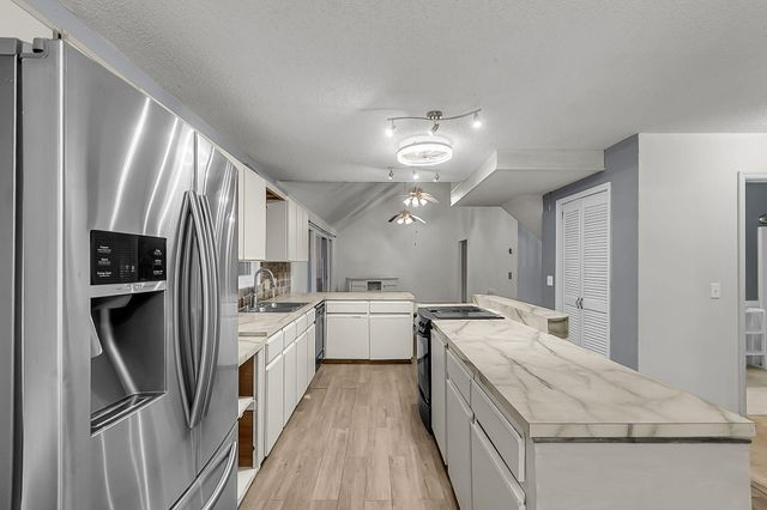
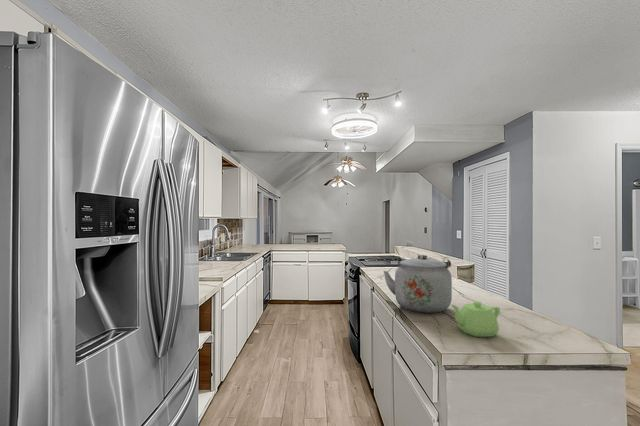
+ kettle [383,254,453,314]
+ teapot [450,300,501,338]
